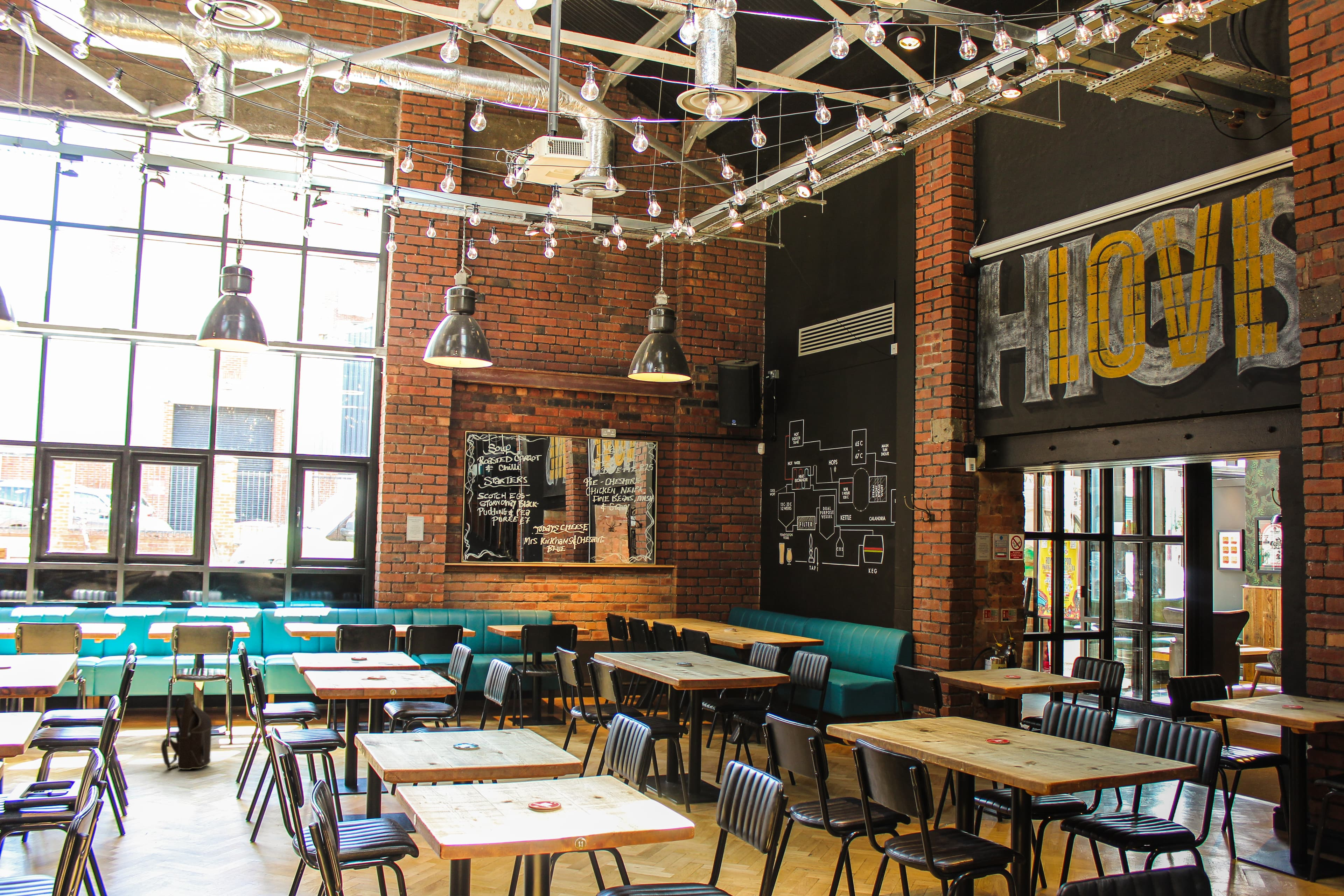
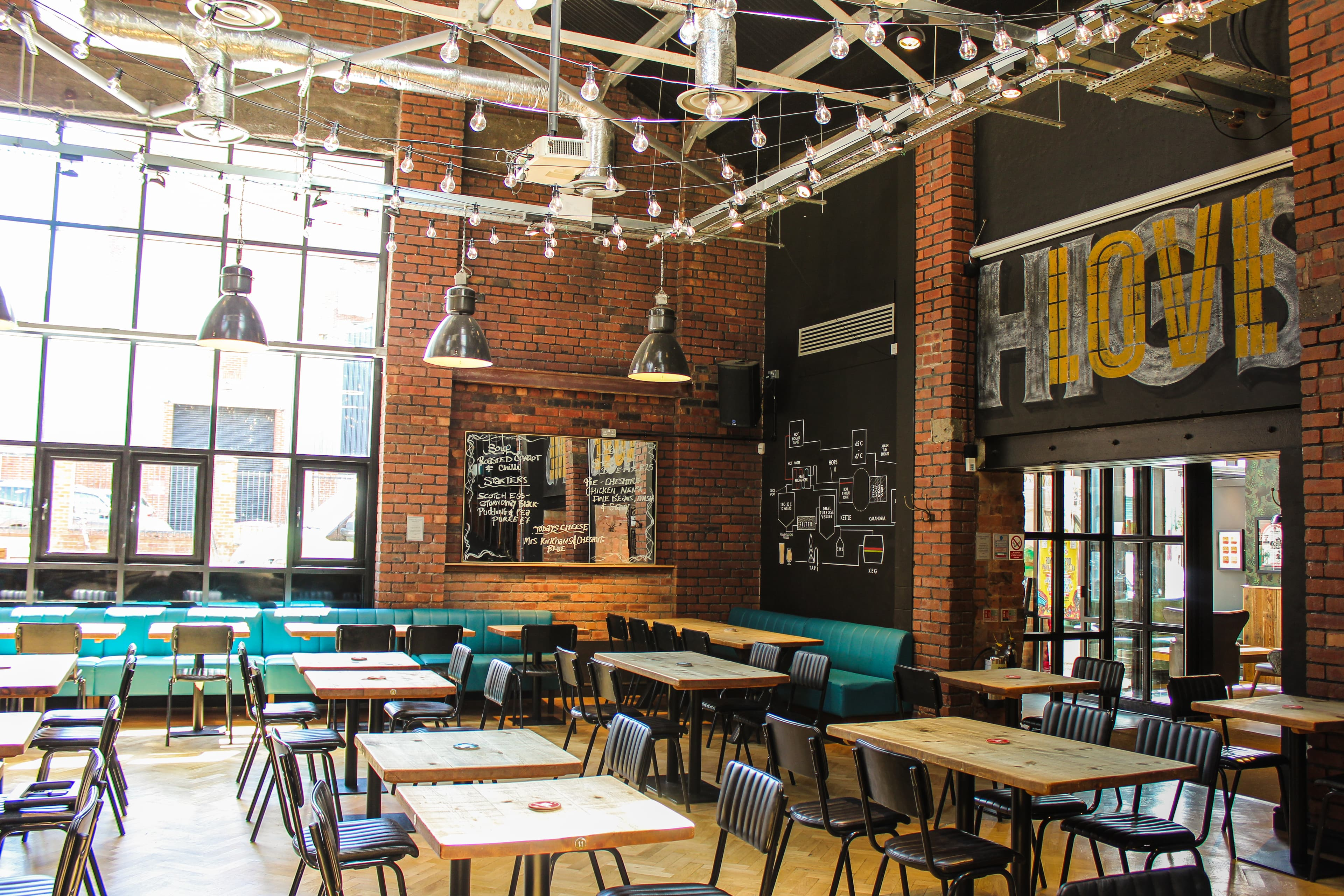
- shoulder bag [161,693,212,770]
